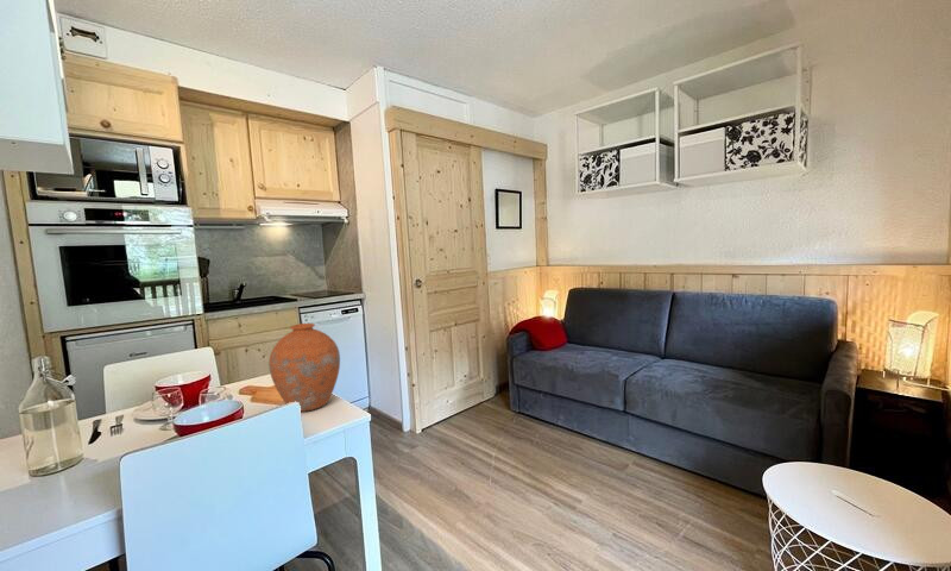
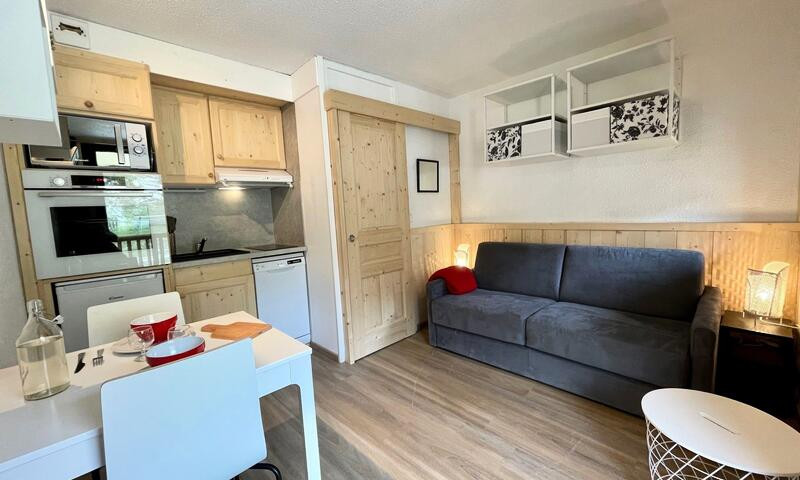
- vase [267,322,341,413]
